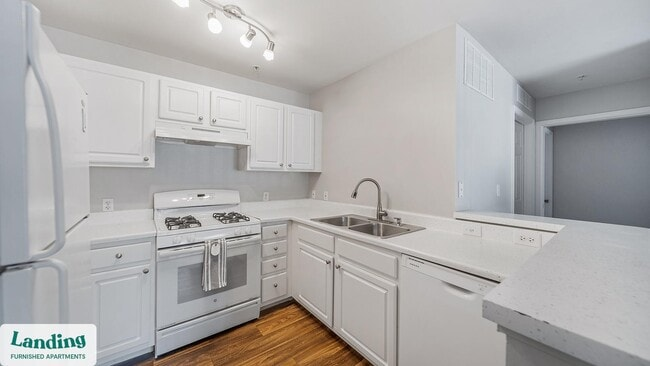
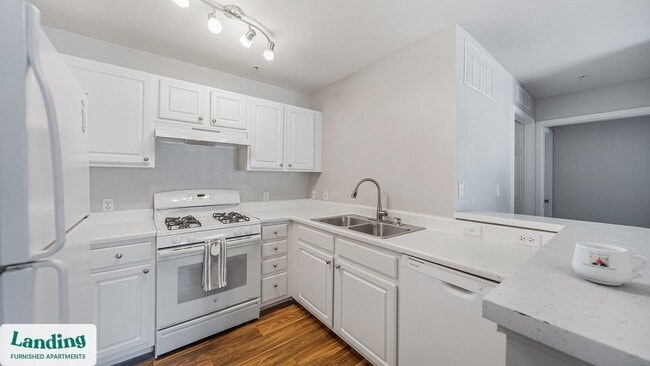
+ mug [571,242,650,287]
